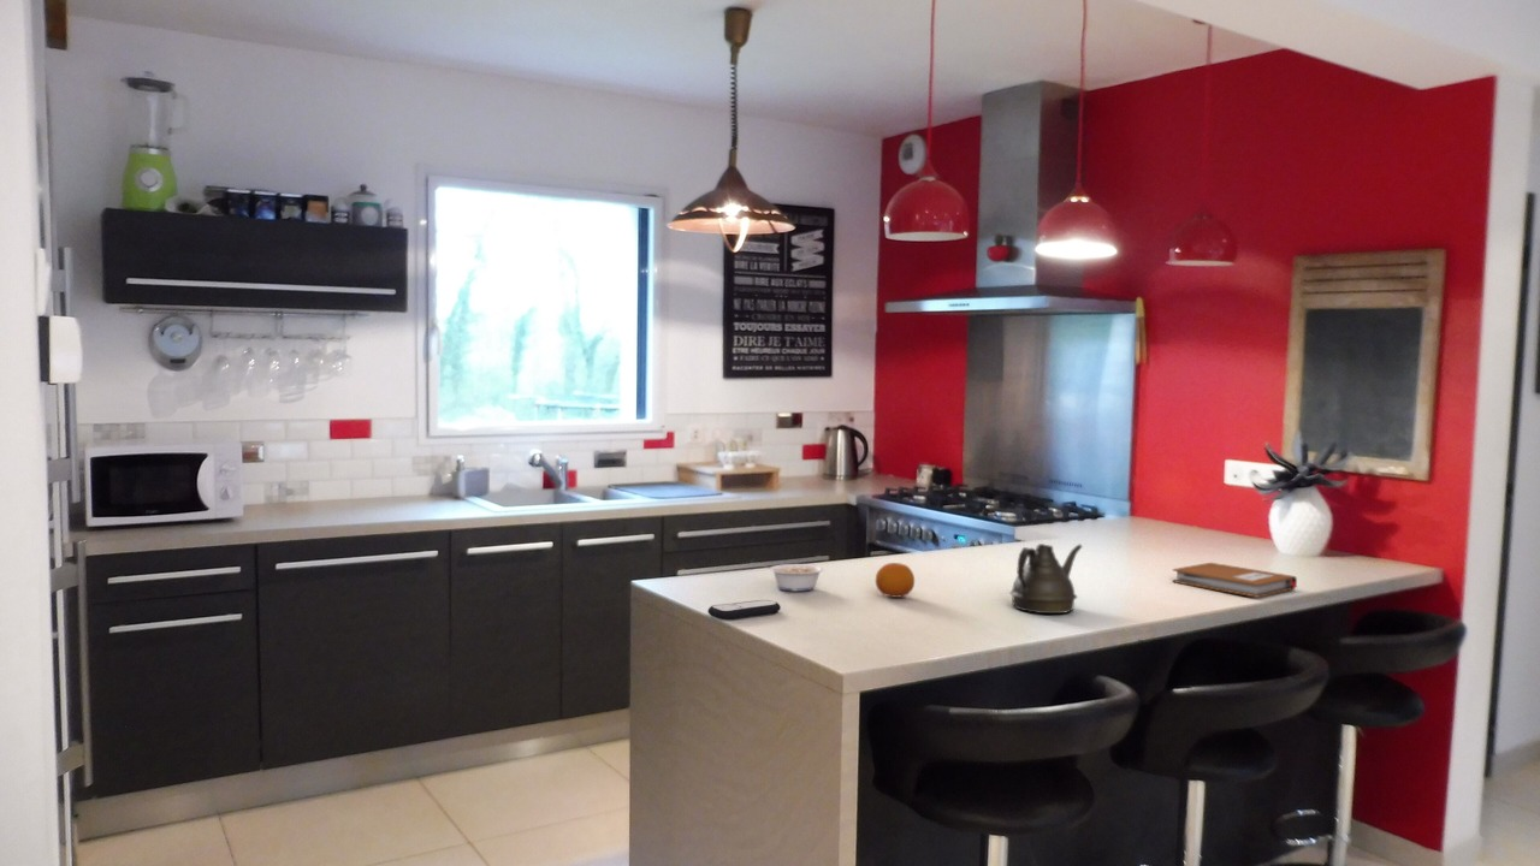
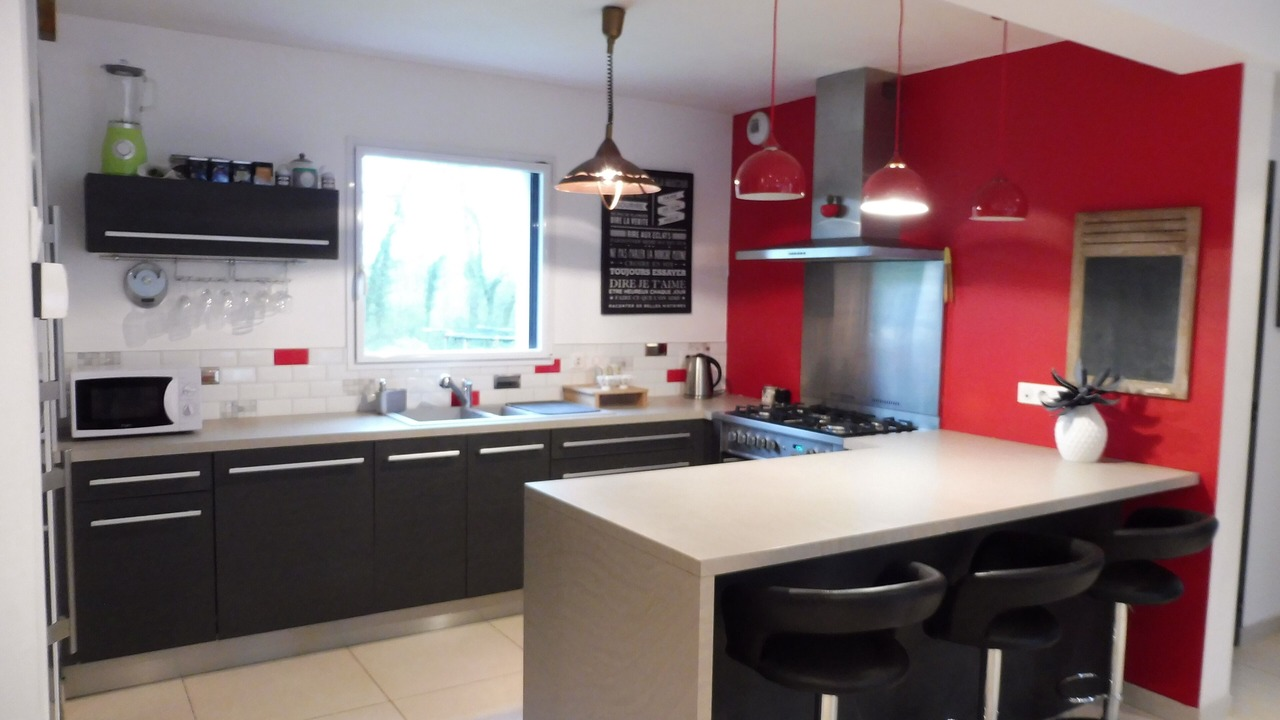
- legume [758,563,825,593]
- teapot [1008,542,1083,615]
- remote control [707,599,782,621]
- notebook [1171,562,1298,599]
- fruit [875,562,916,599]
